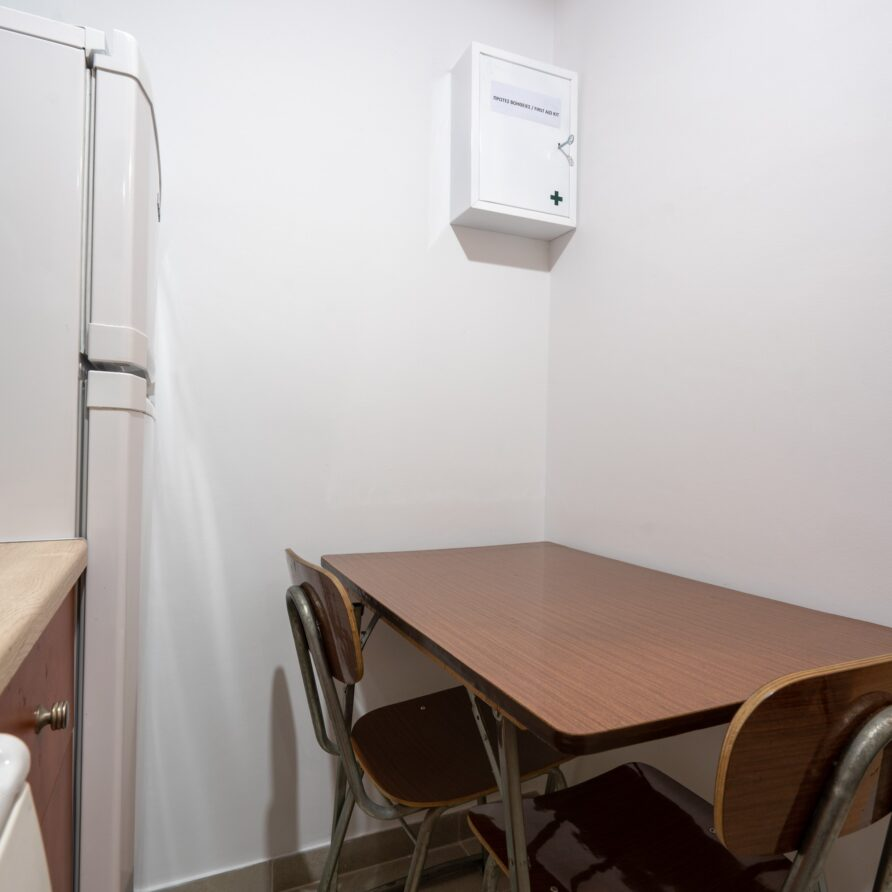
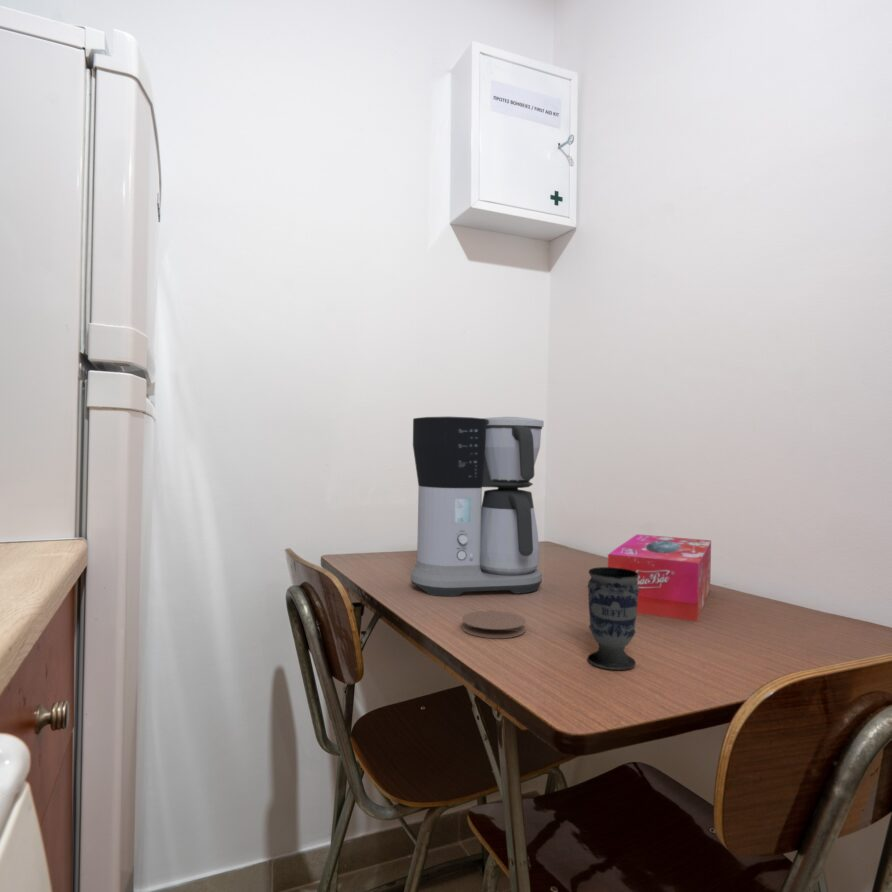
+ coffee maker [410,416,545,597]
+ coaster [461,610,527,639]
+ tissue box [607,533,712,622]
+ cup [587,566,639,671]
